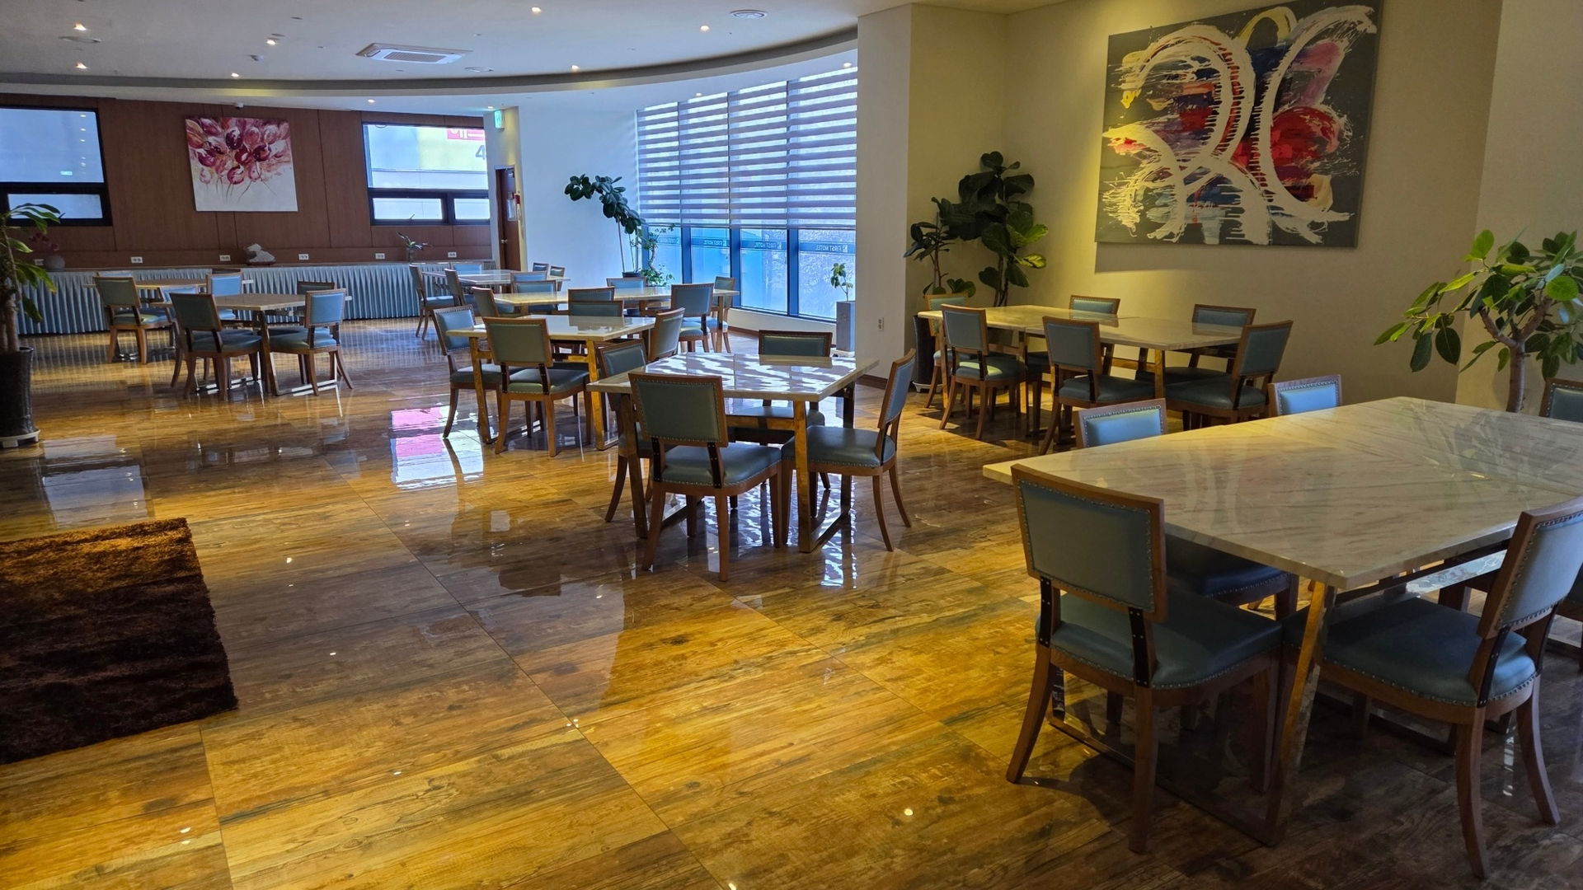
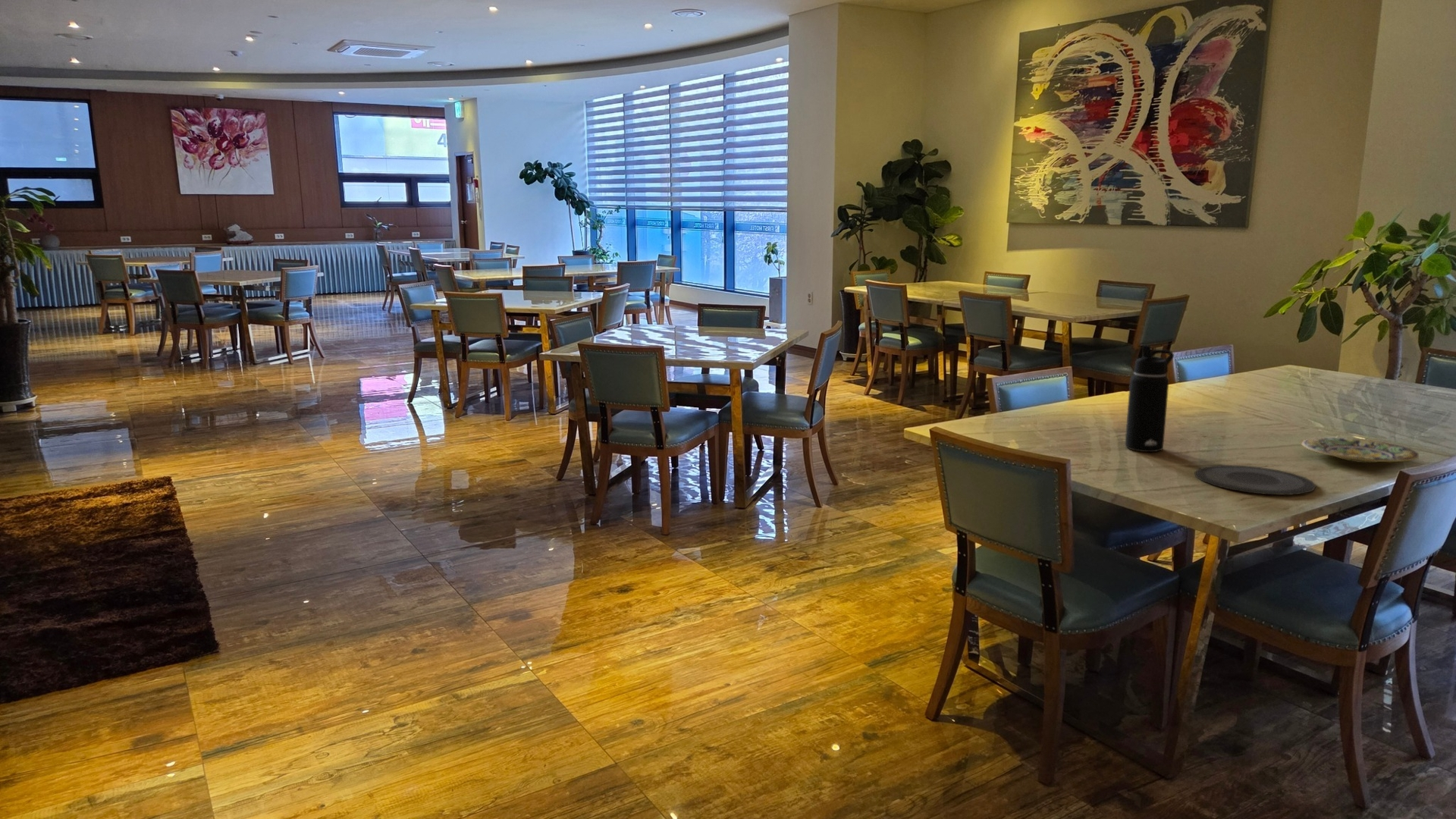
+ plate [1194,464,1316,496]
+ plate [1301,437,1420,463]
+ water bottle [1125,344,1175,453]
